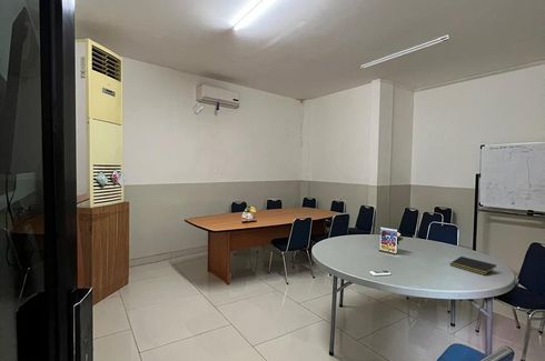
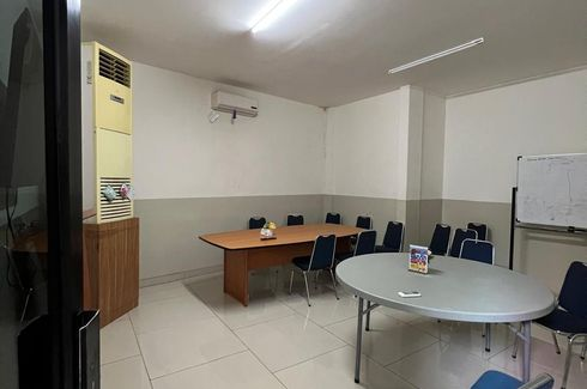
- notepad [449,255,497,275]
